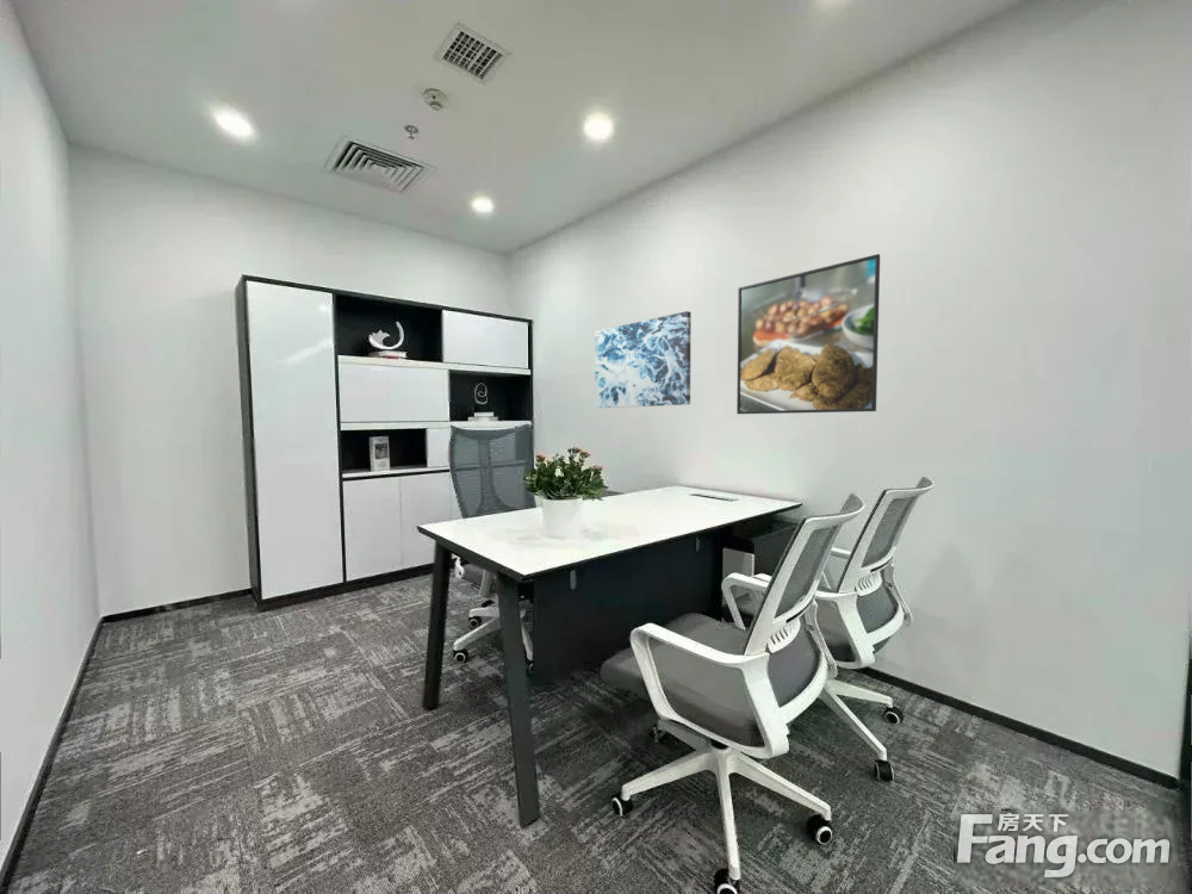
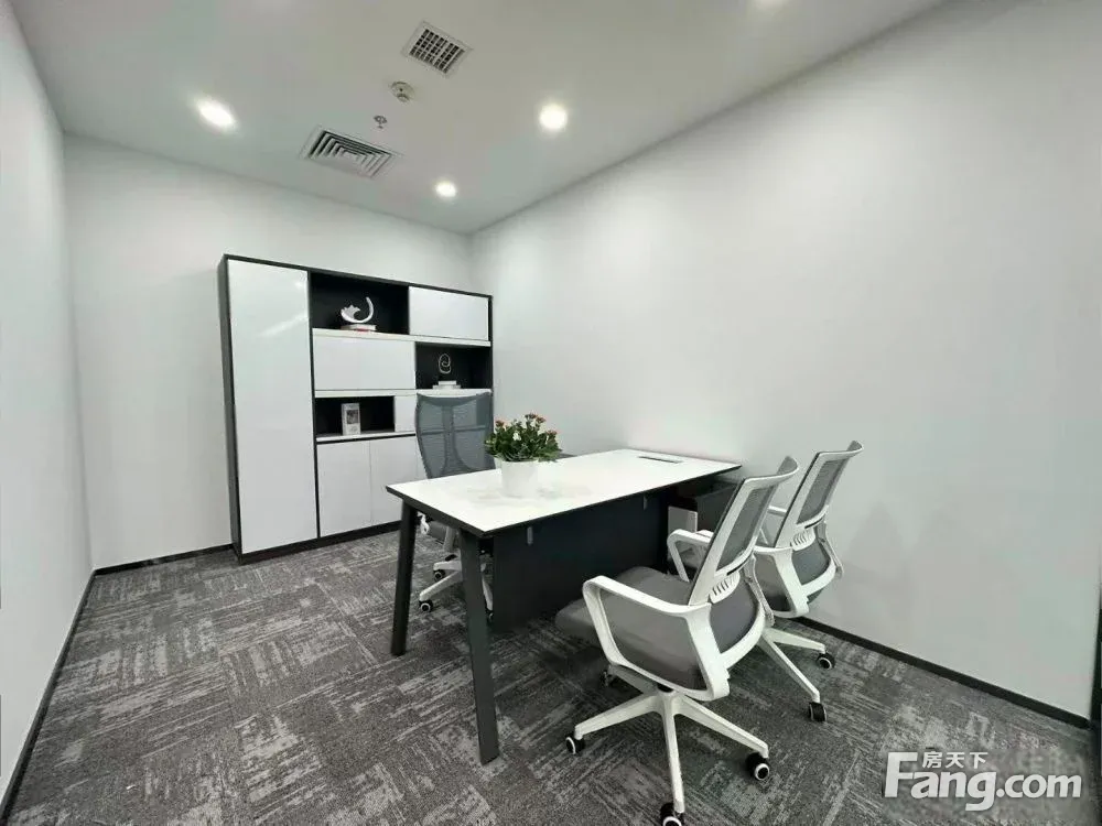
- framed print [735,253,881,415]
- wall art [594,310,693,409]
